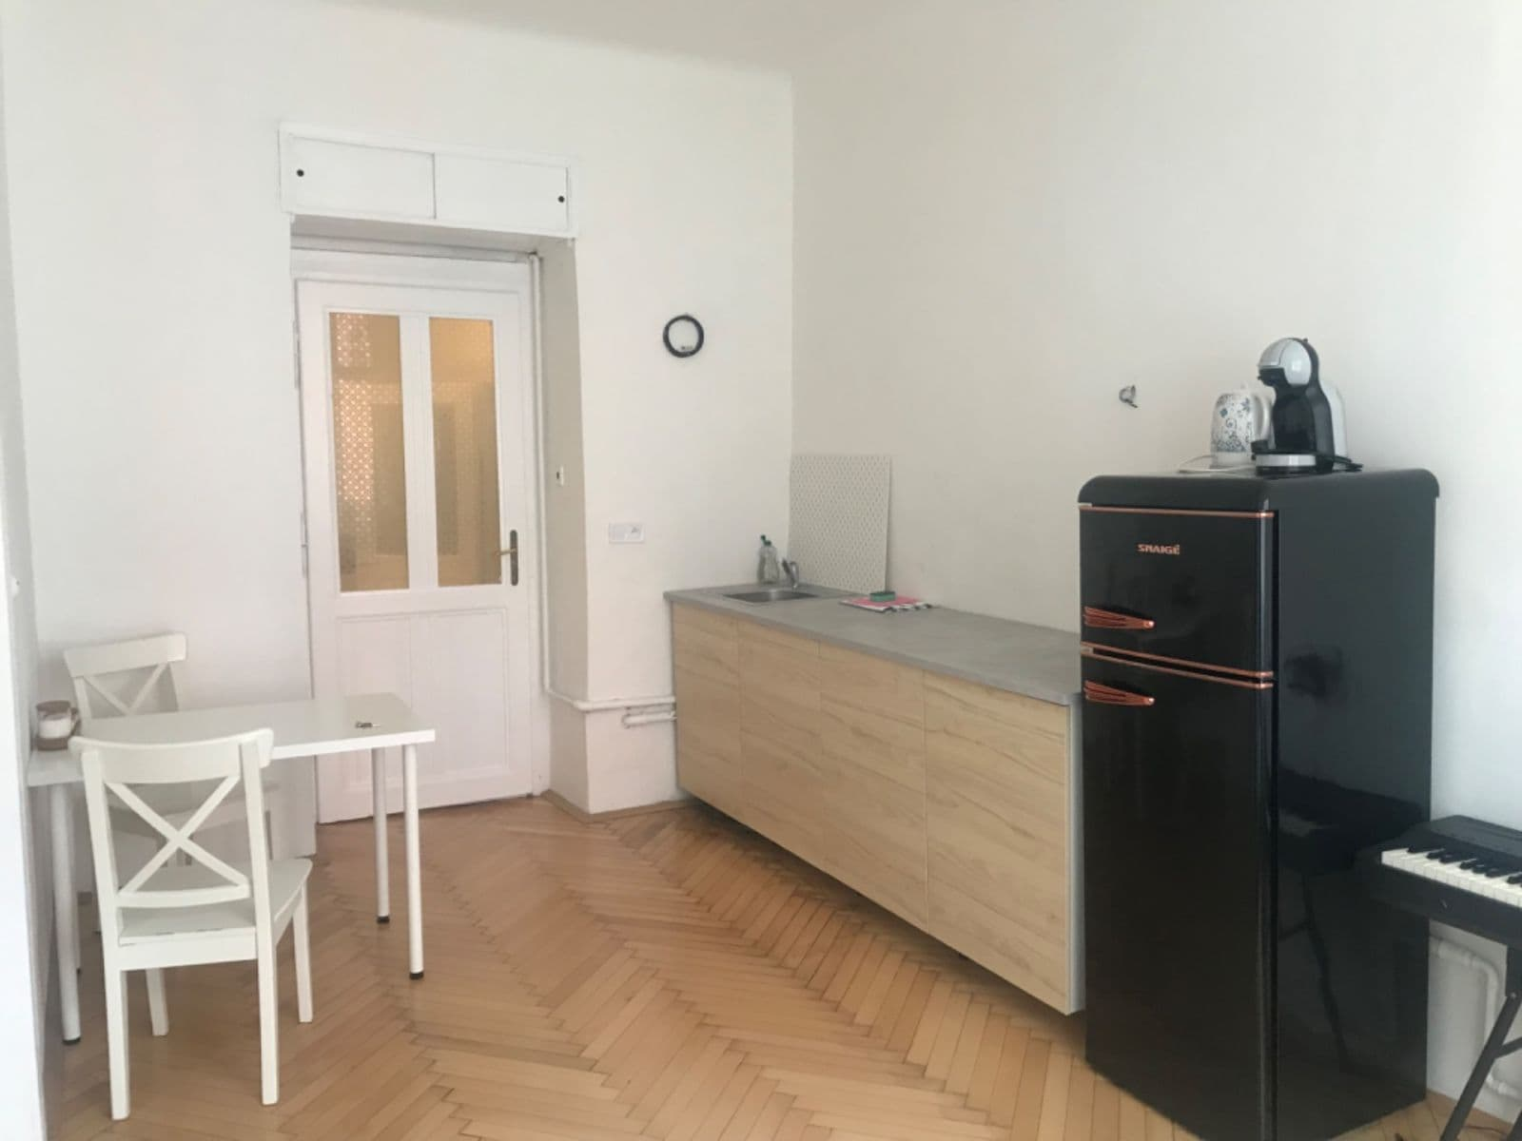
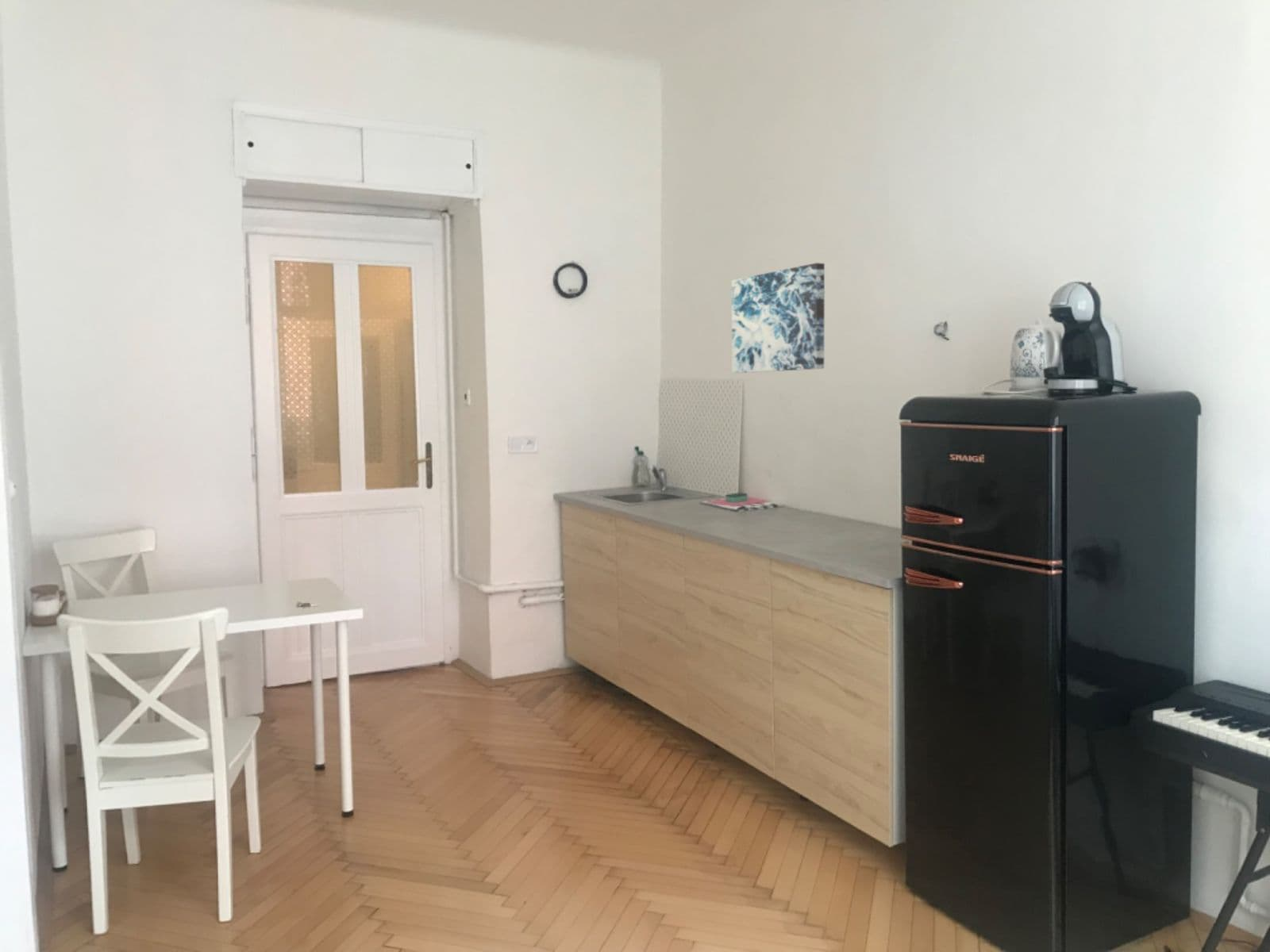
+ wall art [731,262,825,374]
